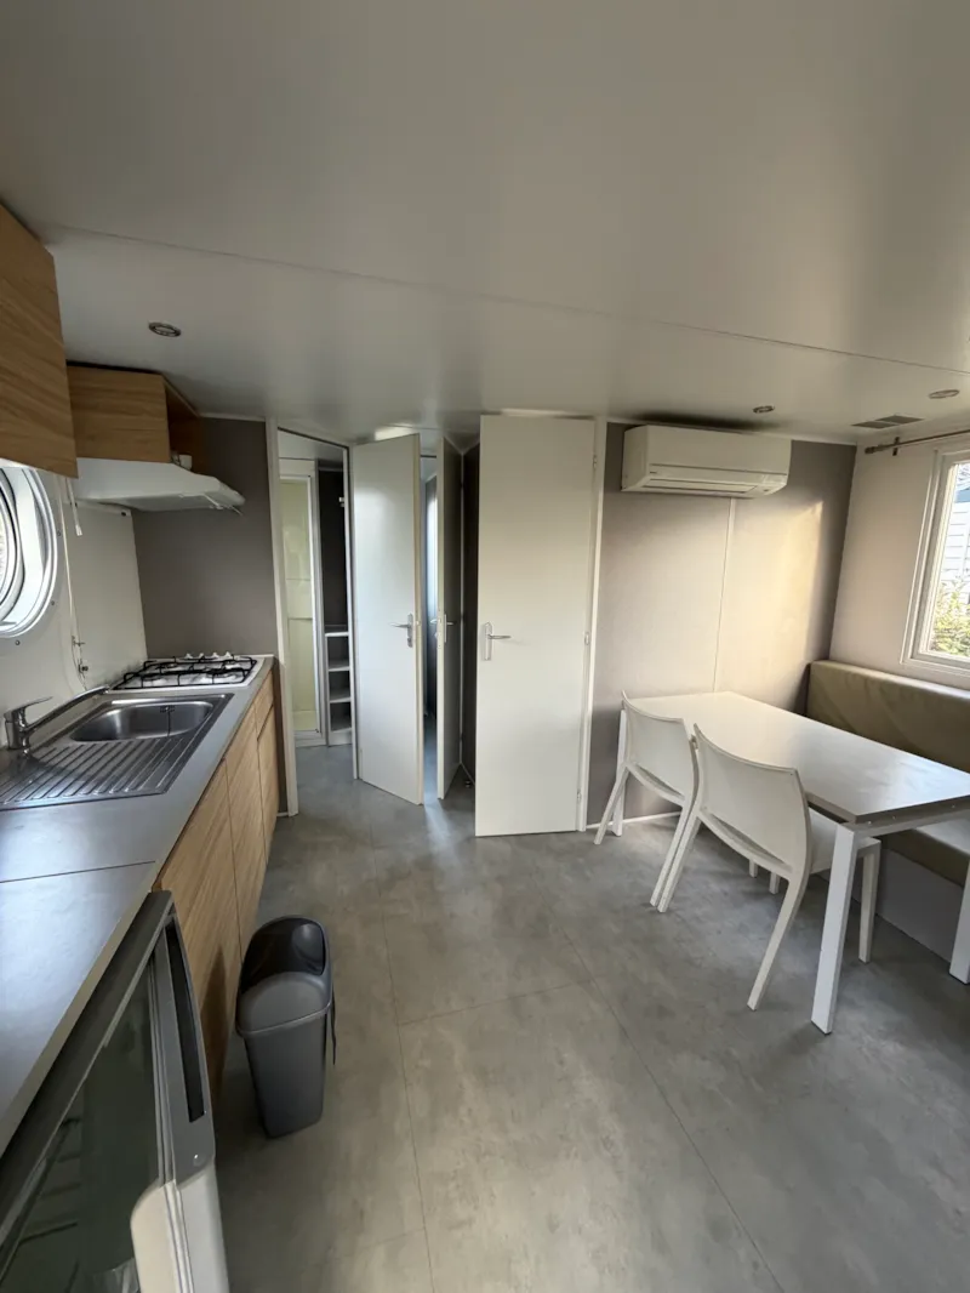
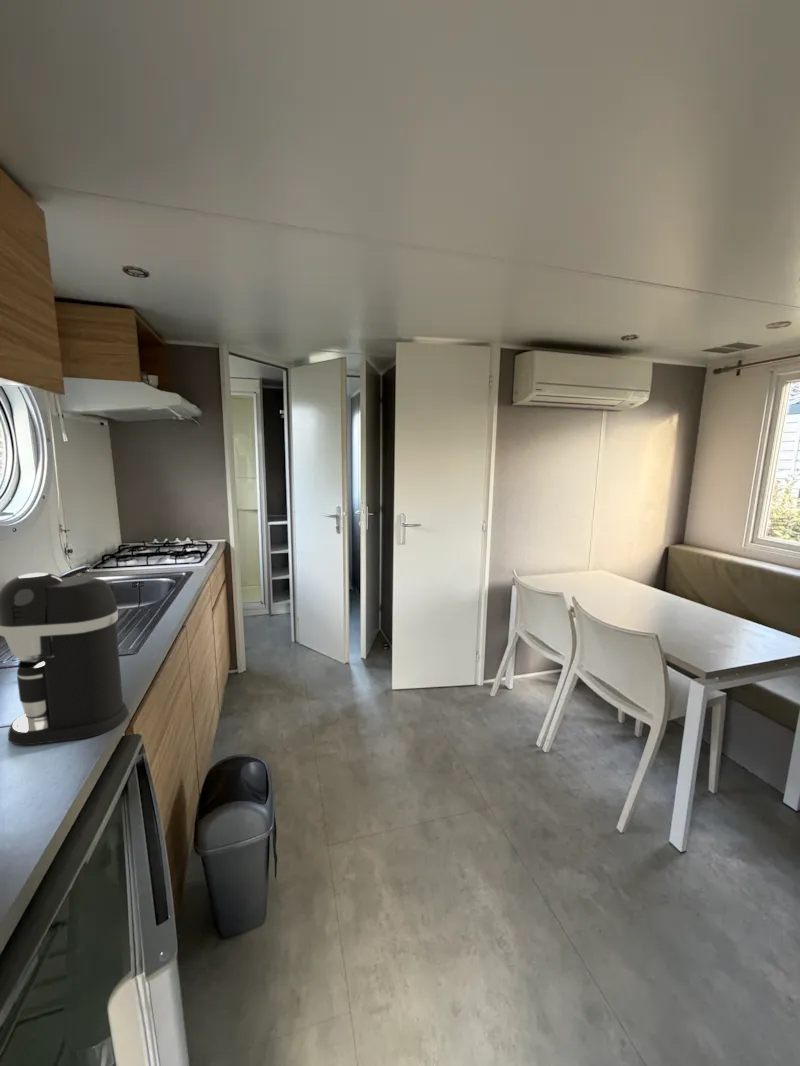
+ coffee maker [0,572,129,746]
